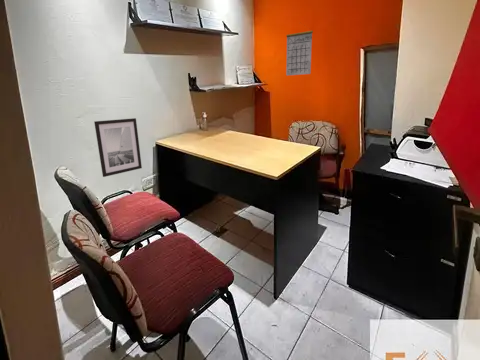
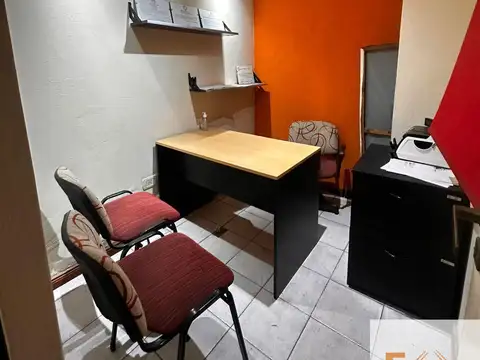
- wall art [93,117,143,178]
- calendar [285,22,314,77]
